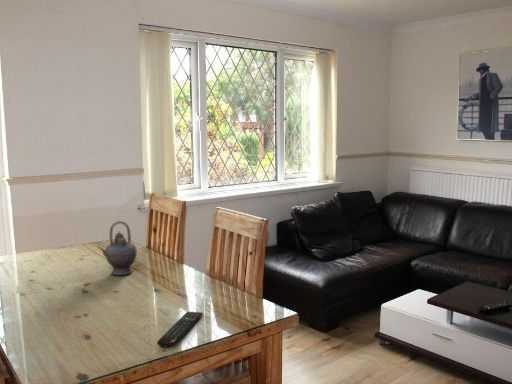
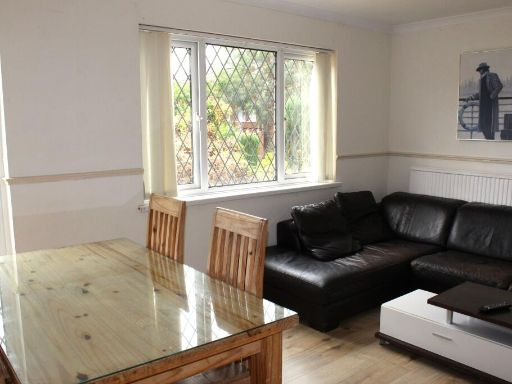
- teapot [96,220,138,276]
- remote control [156,311,204,349]
